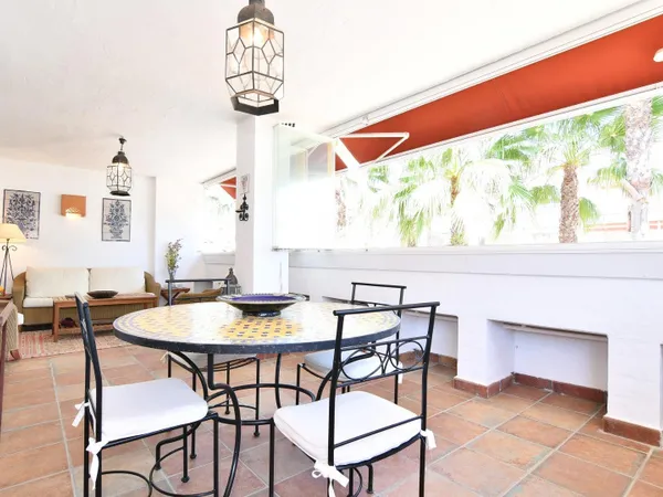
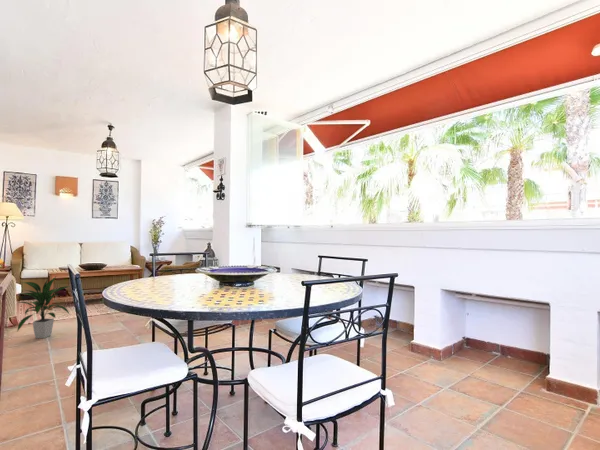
+ indoor plant [16,276,71,339]
